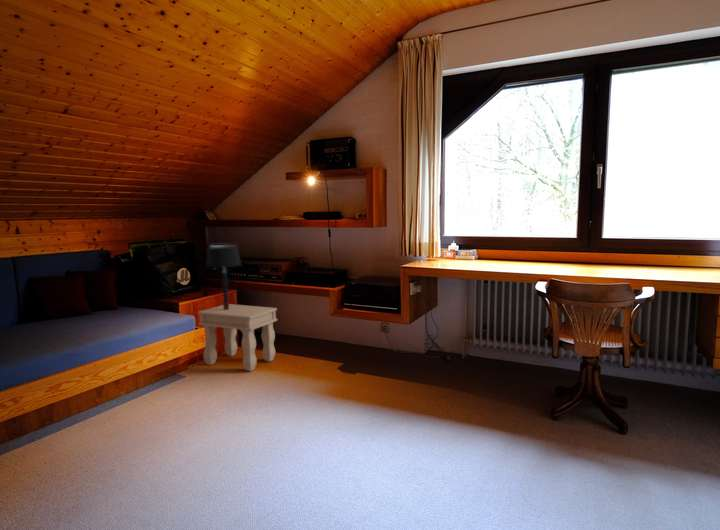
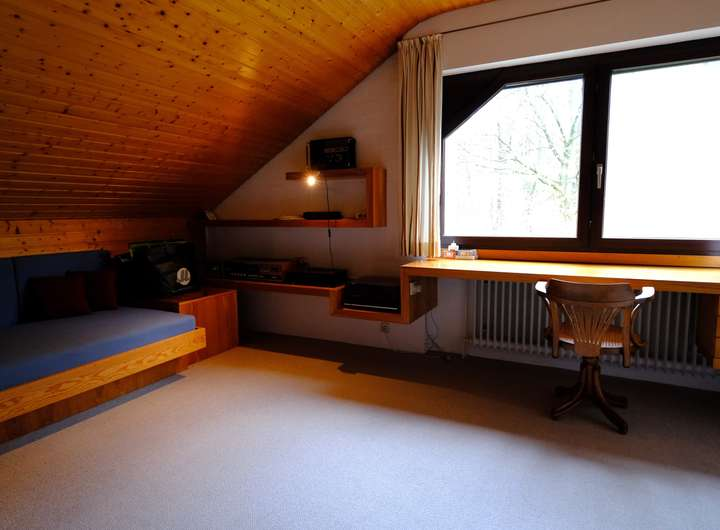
- side table [197,303,278,372]
- table lamp [205,244,242,310]
